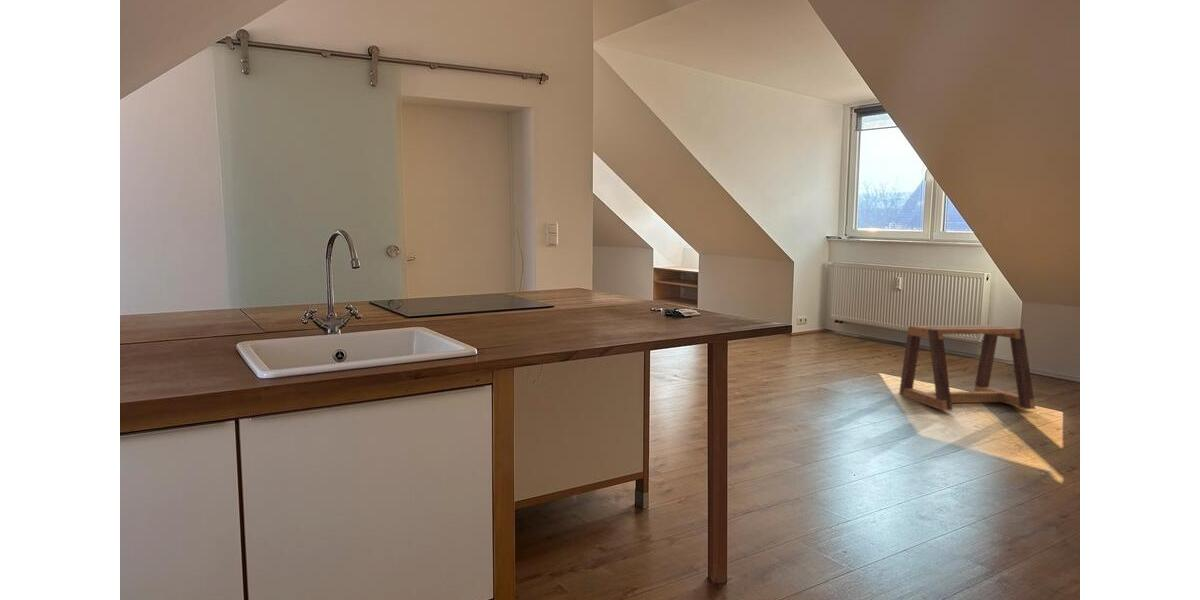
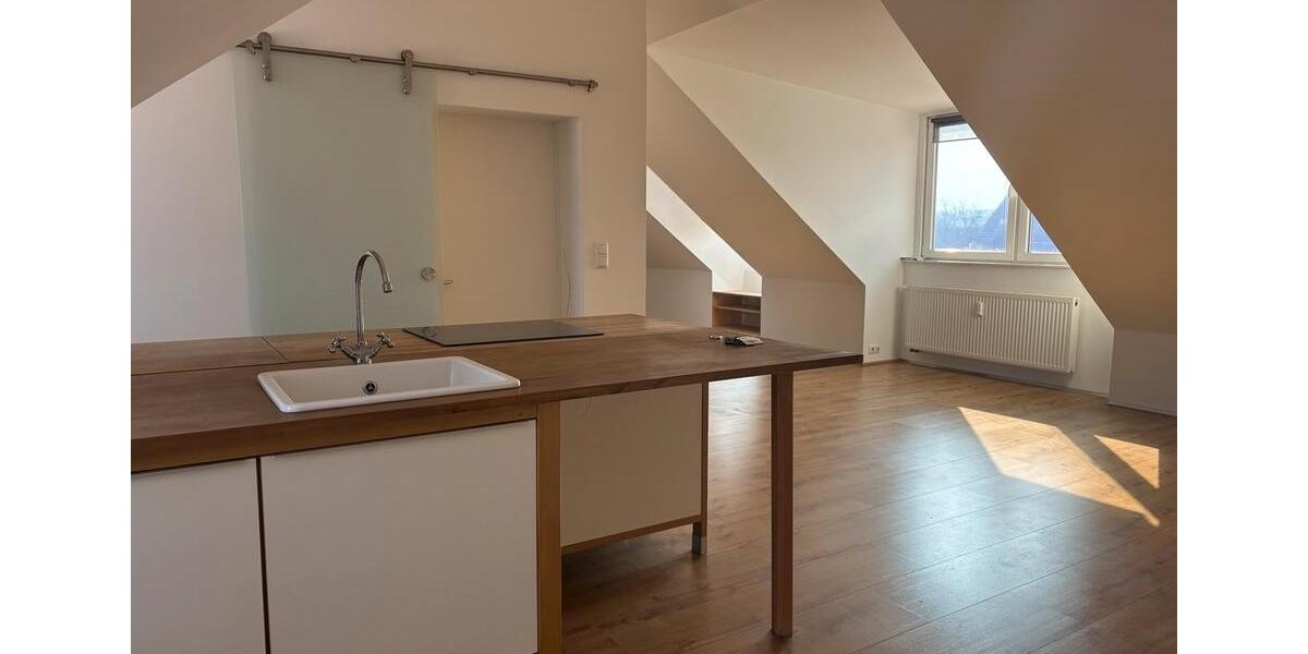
- stool [898,324,1036,412]
